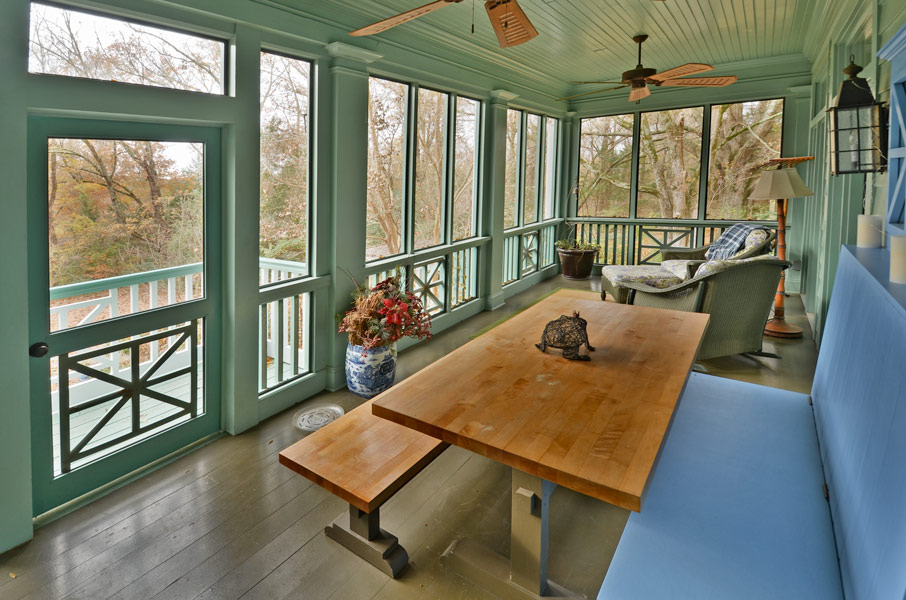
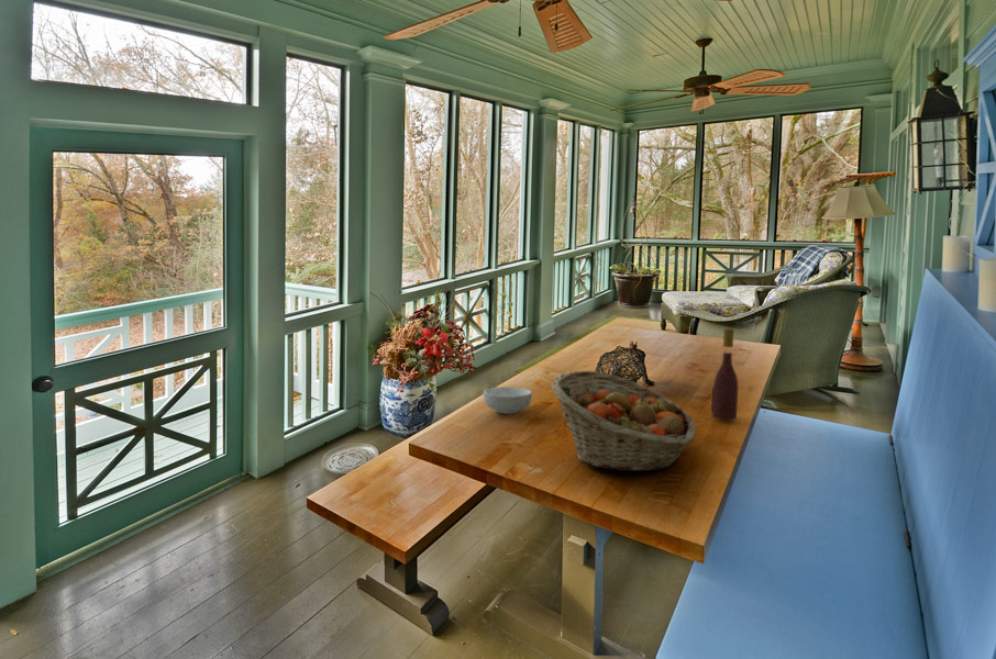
+ cereal bowl [483,386,533,415]
+ wine bottle [710,327,739,421]
+ fruit basket [551,369,696,472]
